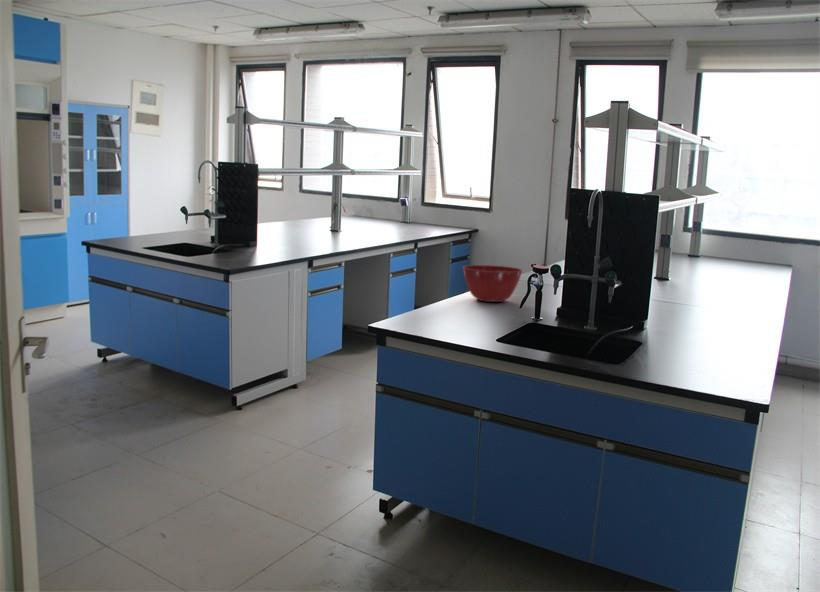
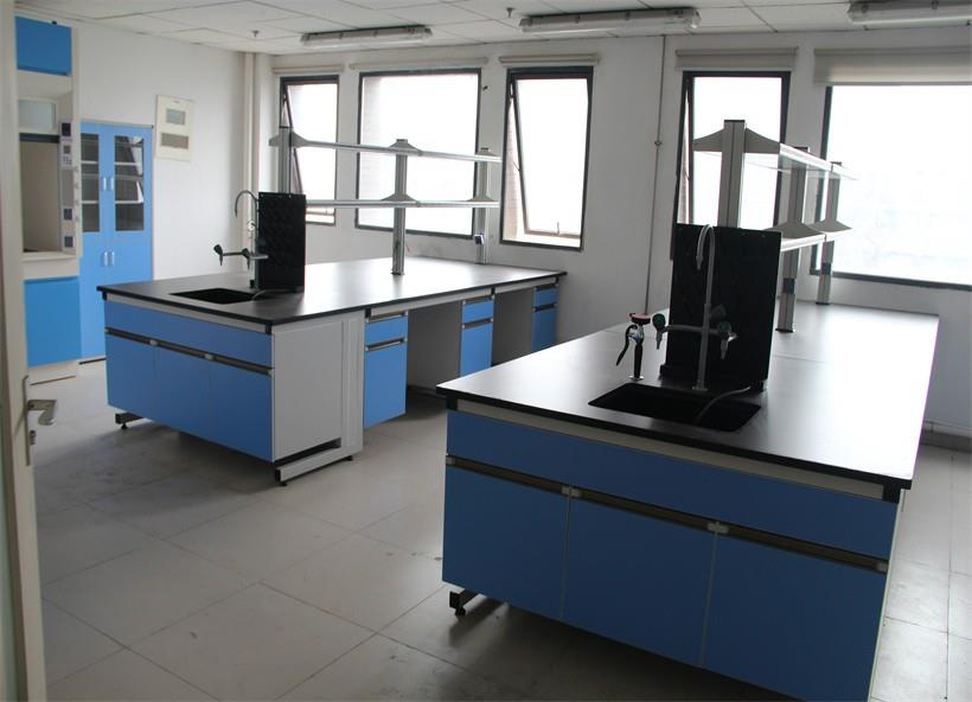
- mixing bowl [461,264,524,303]
